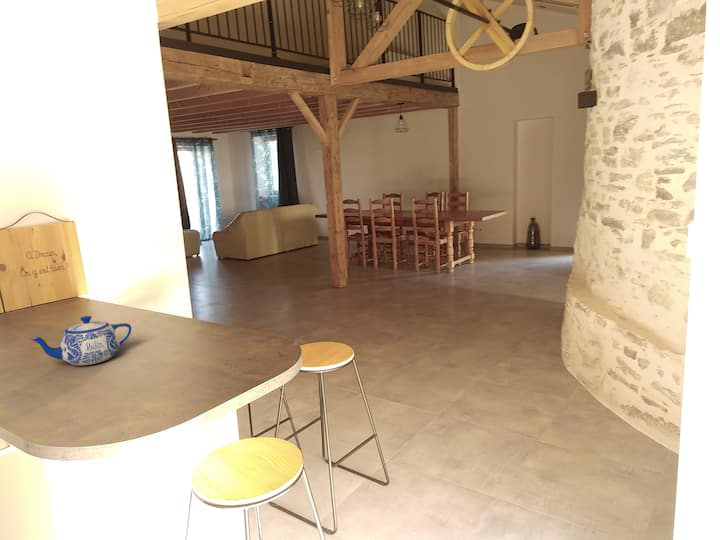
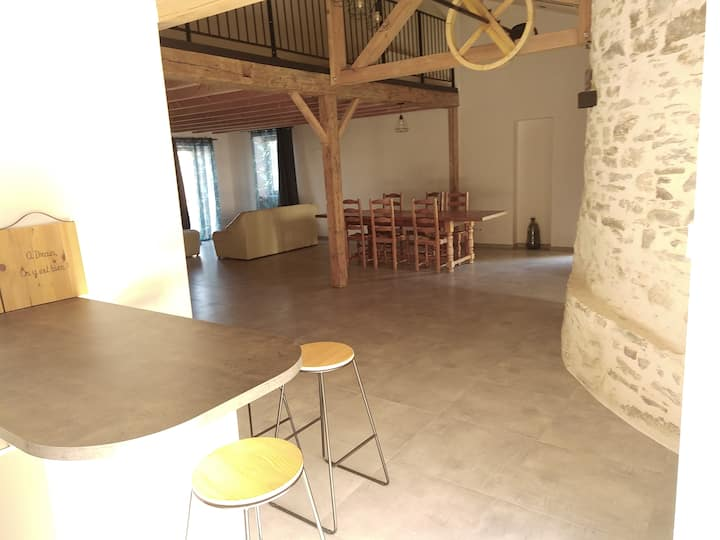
- teapot [29,315,132,366]
